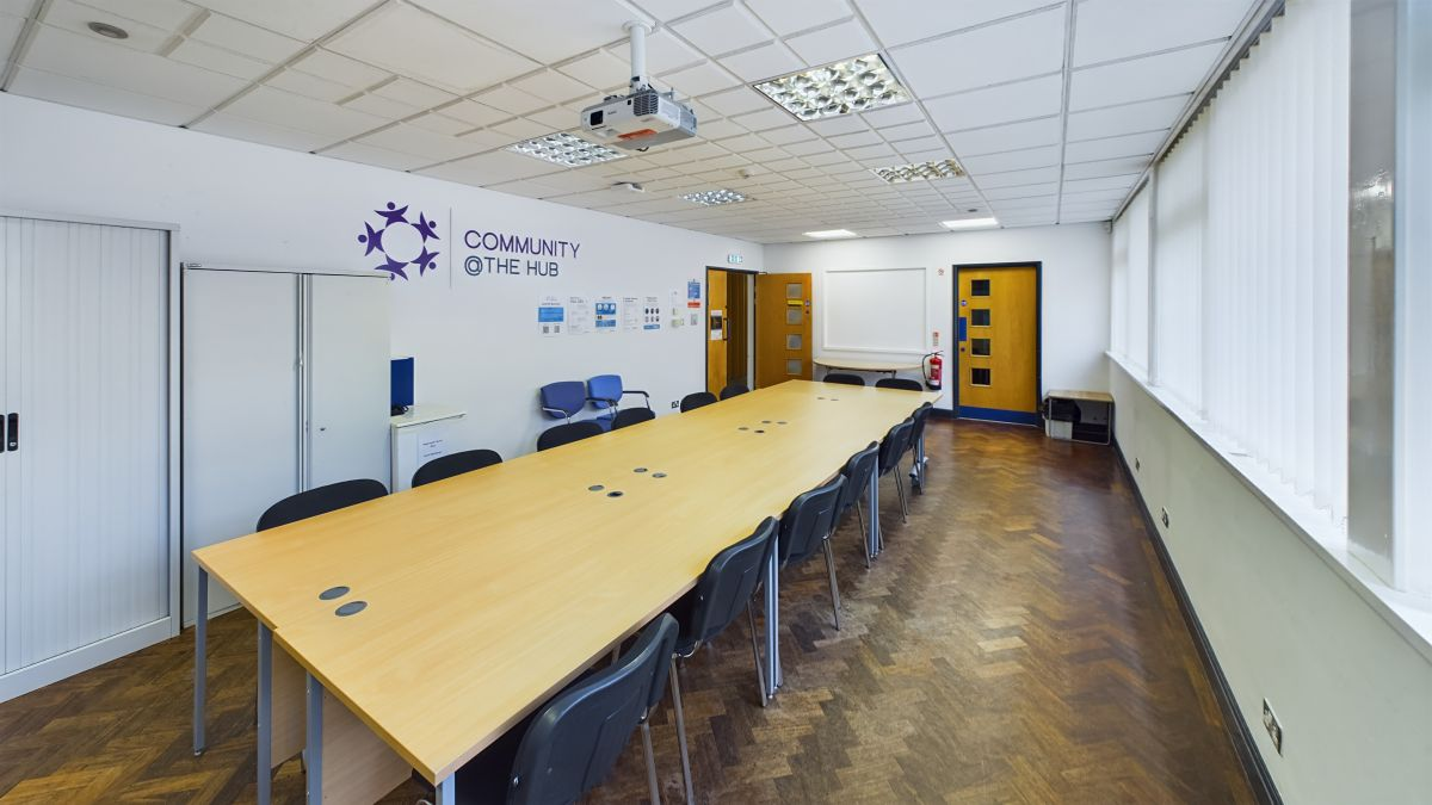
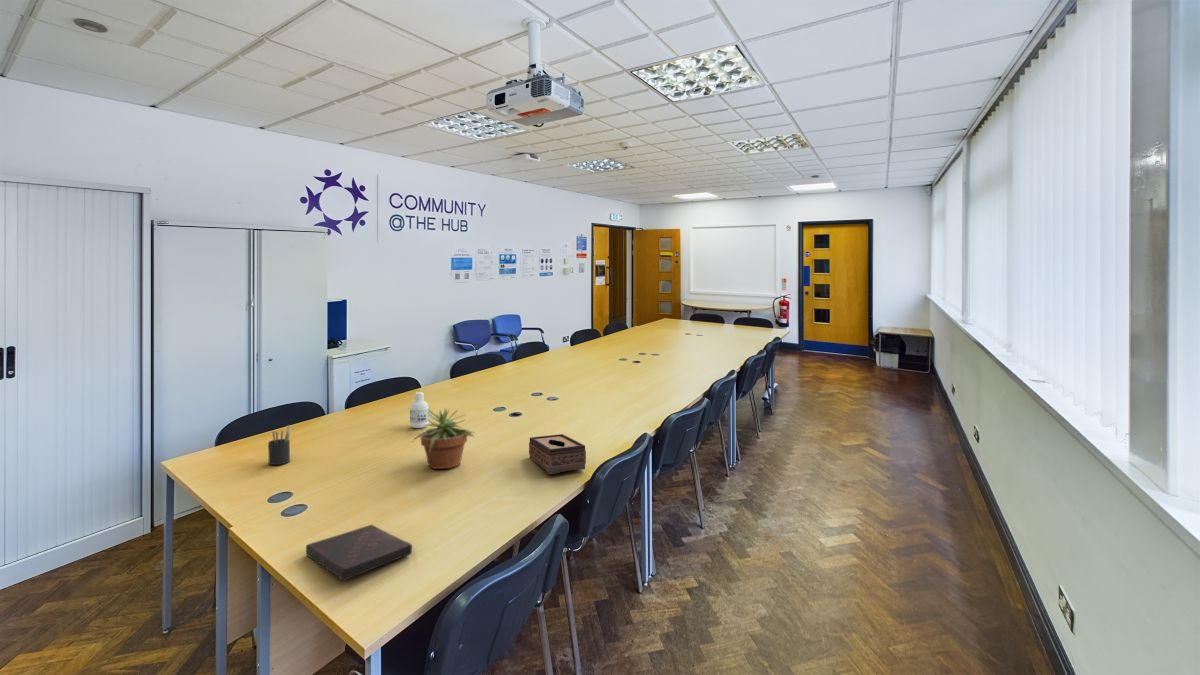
+ book [305,524,413,582]
+ potted plant [412,407,478,470]
+ tissue box [528,433,587,475]
+ bottle [409,391,430,429]
+ pen holder [267,424,291,466]
